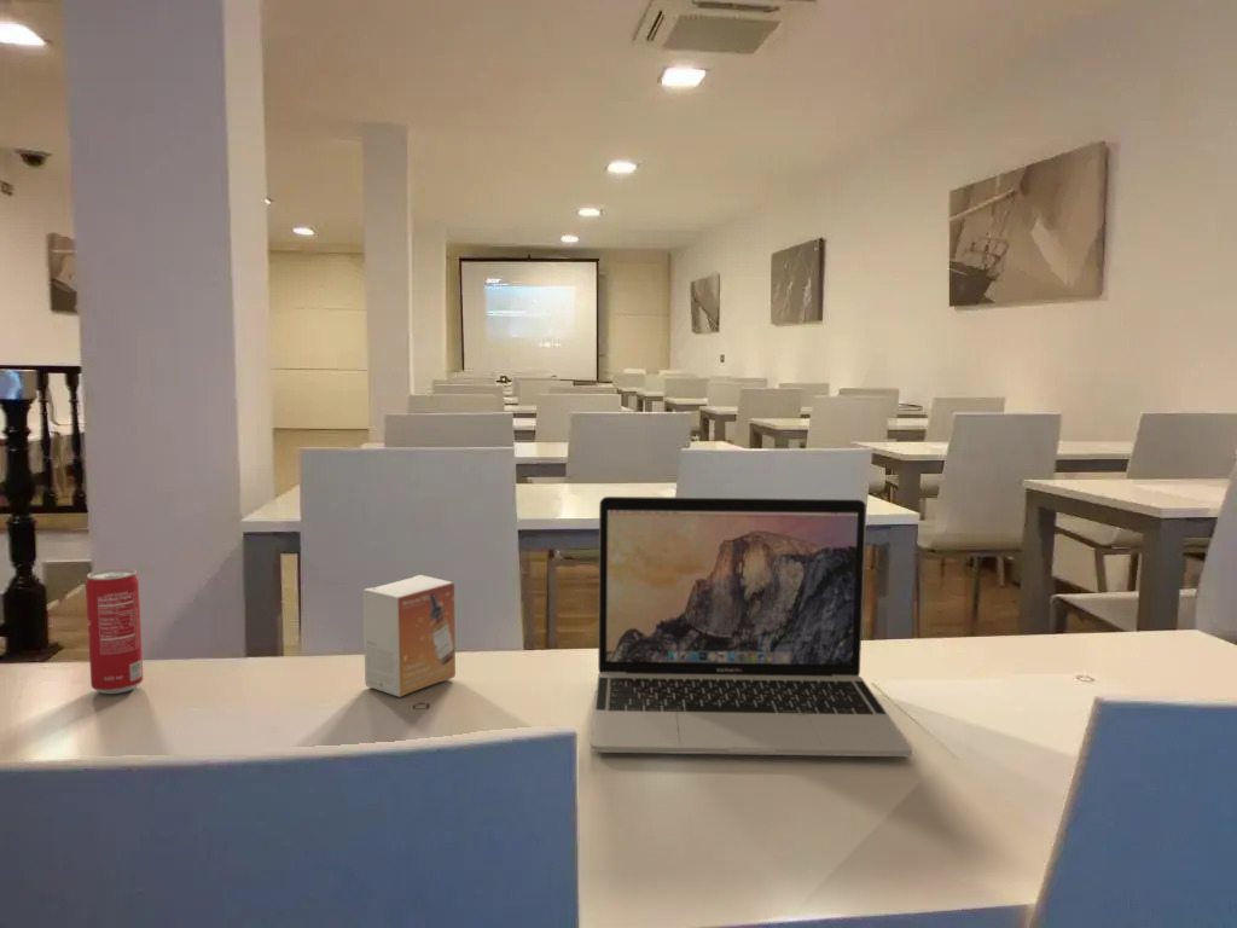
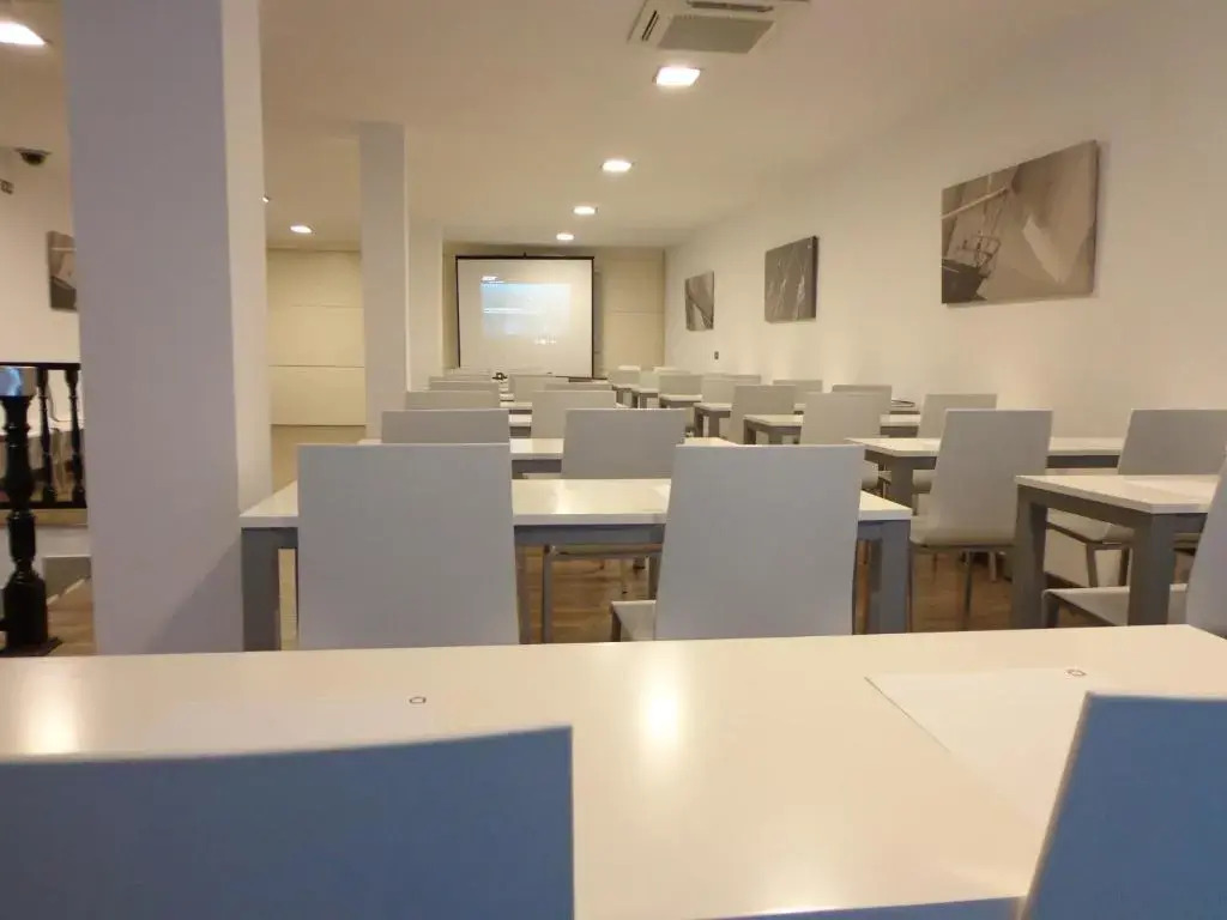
- small box [361,574,457,698]
- beverage can [85,567,145,695]
- laptop [590,495,913,758]
